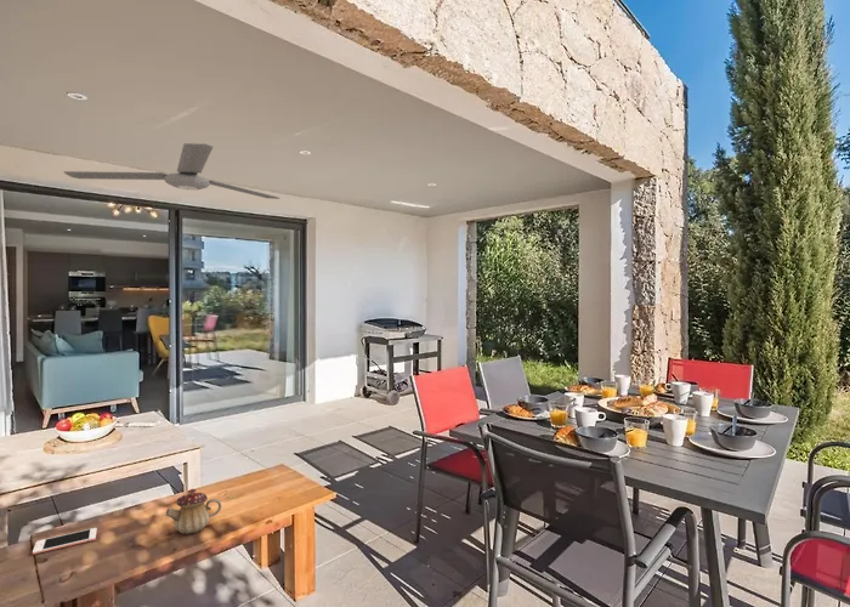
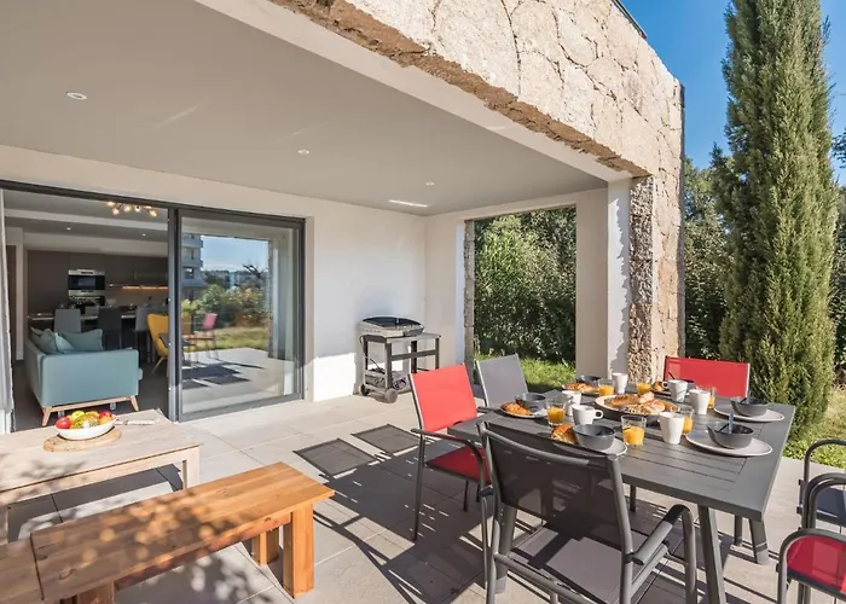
- teapot [165,488,222,535]
- ceiling fan [63,142,280,200]
- cell phone [32,527,98,556]
